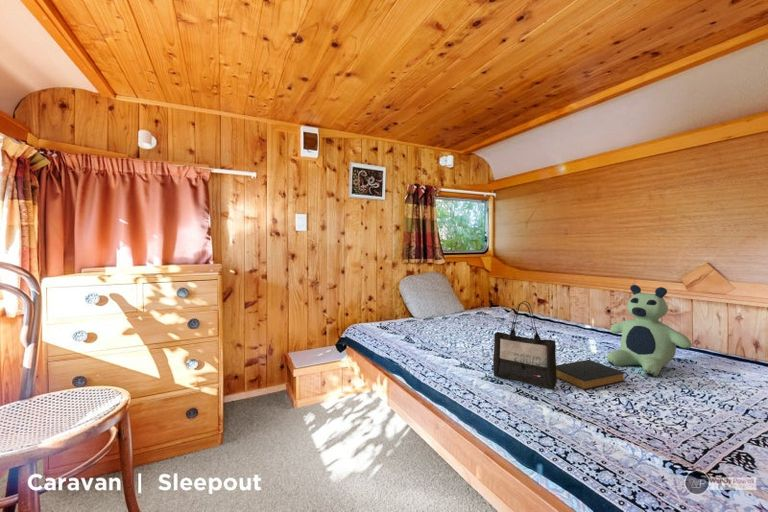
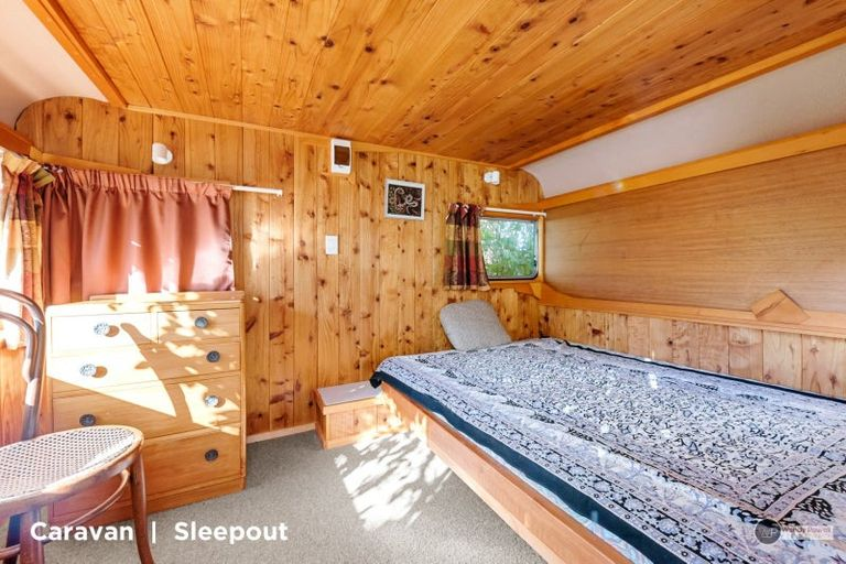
- bear [606,284,693,378]
- tote bag [492,300,558,390]
- hardback book [556,359,626,391]
